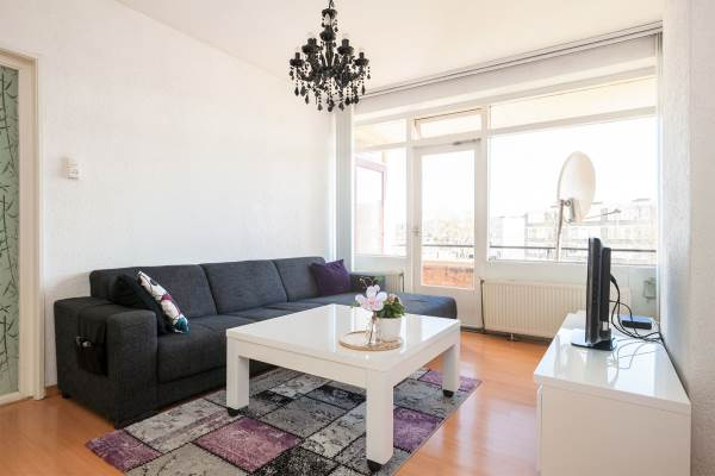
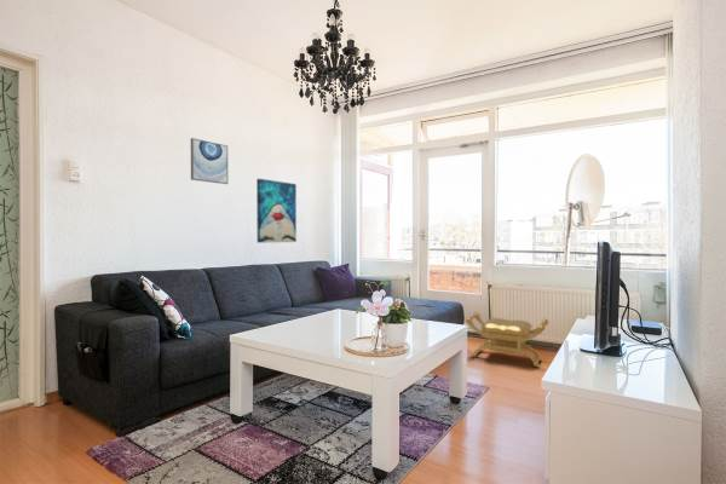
+ wall art [255,178,298,244]
+ stool [465,311,549,368]
+ wall art [190,137,229,185]
